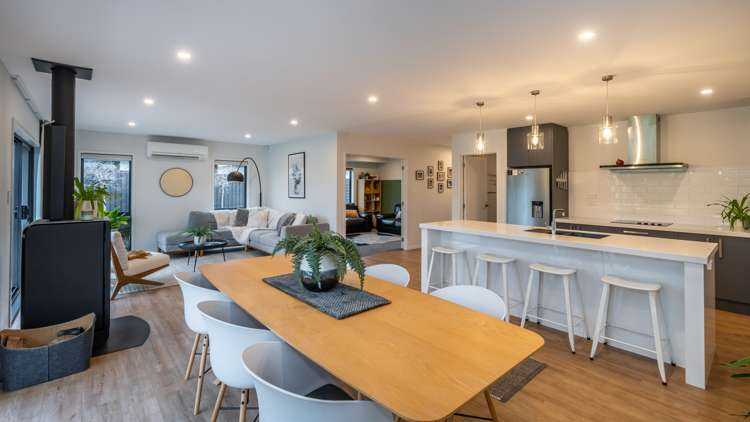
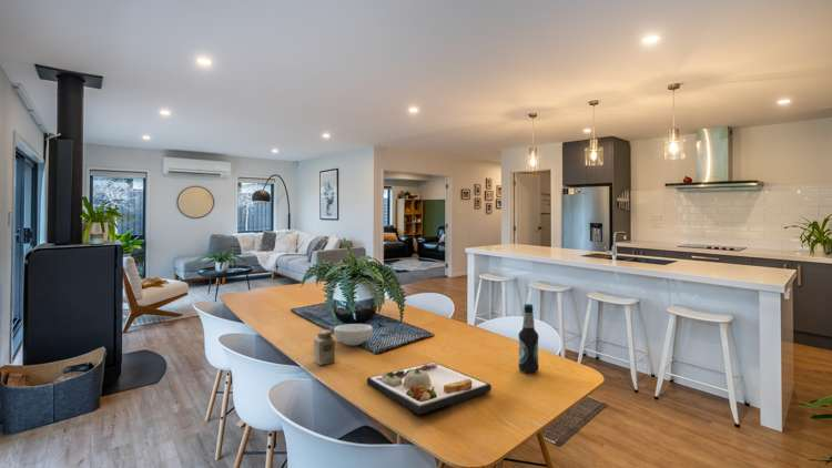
+ bottle [518,303,540,374]
+ cereal bowl [333,323,374,346]
+ salt shaker [313,329,336,366]
+ dinner plate [366,362,493,416]
